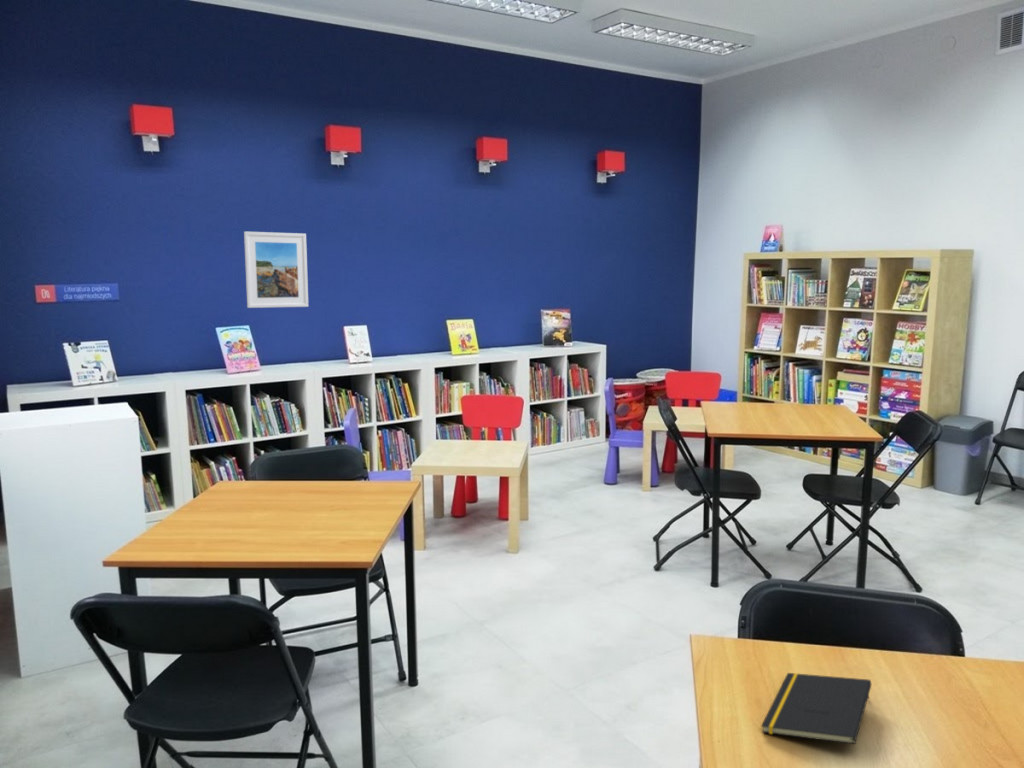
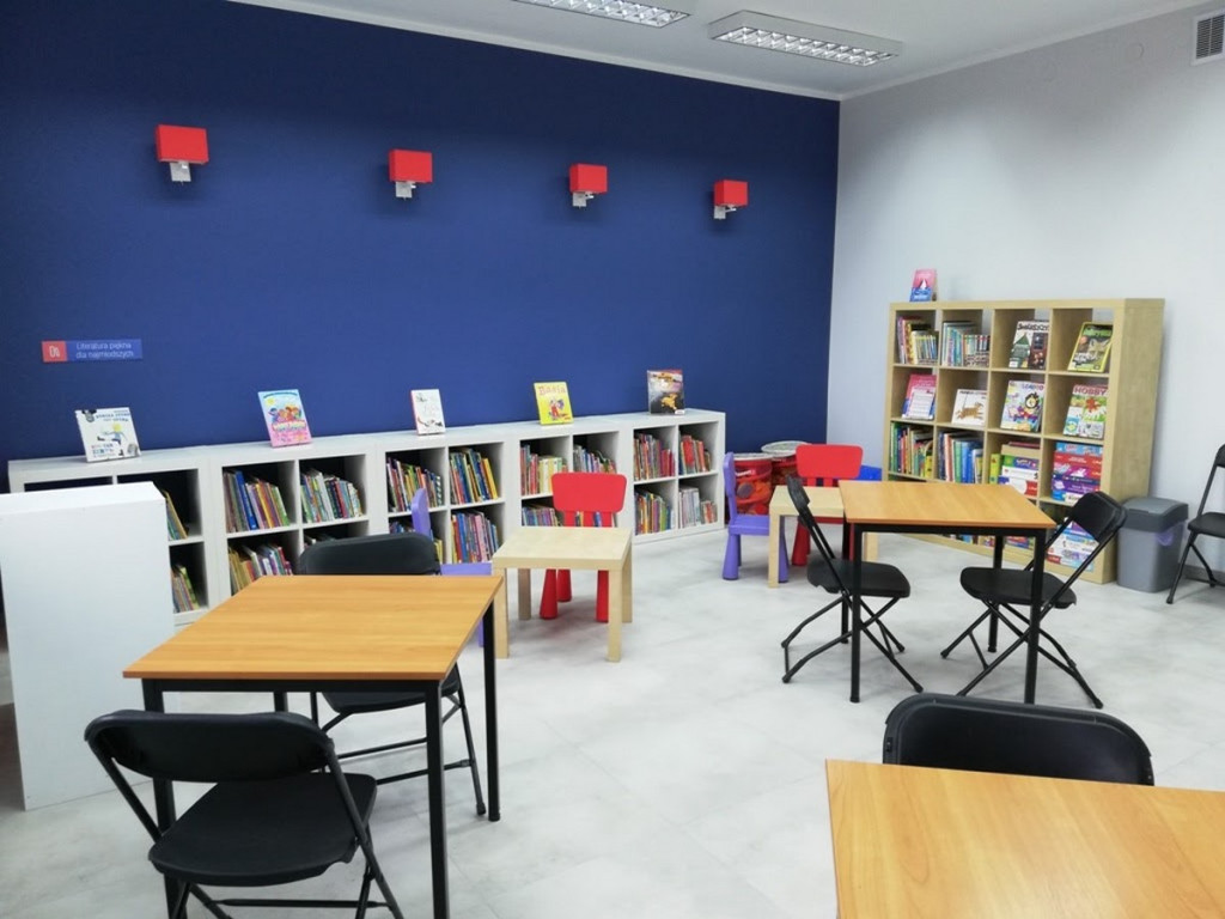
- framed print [243,231,309,309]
- notepad [760,672,872,745]
